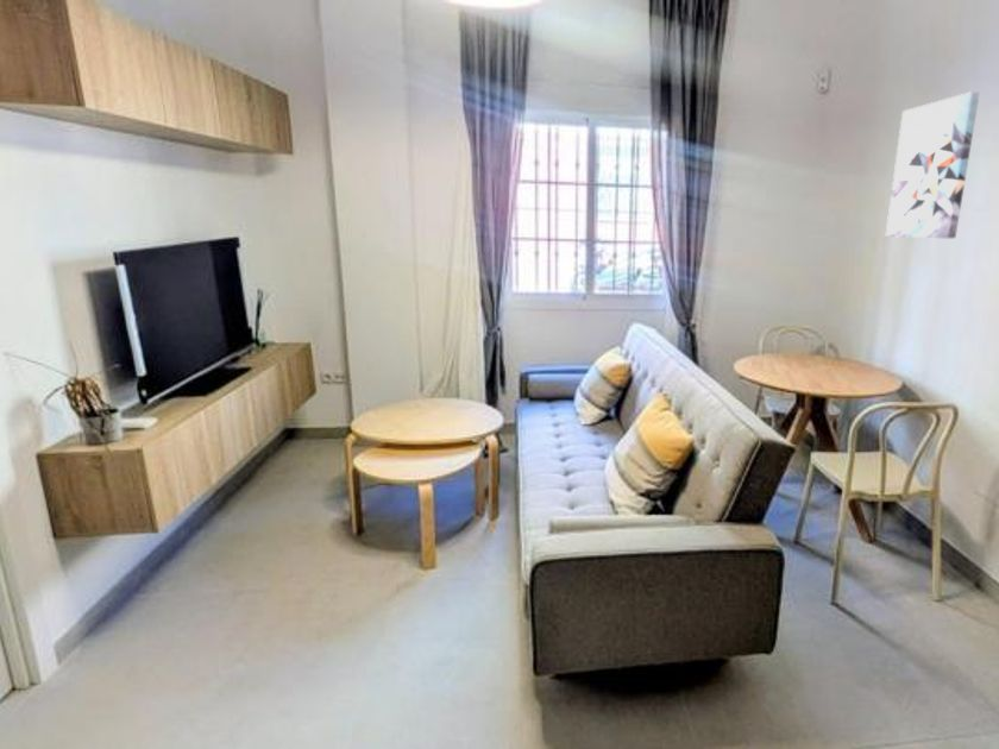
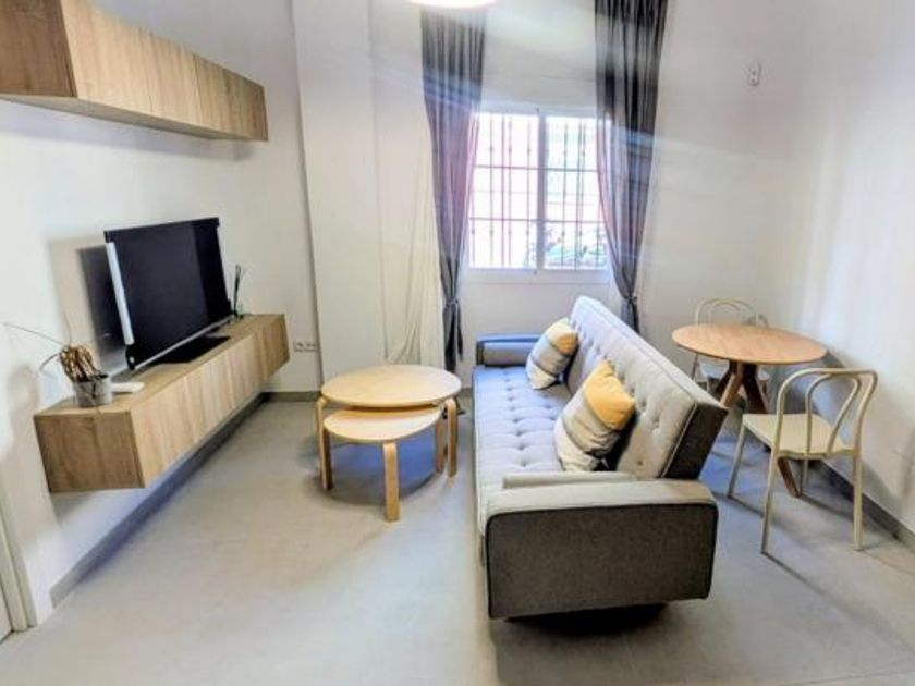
- wall art [885,90,981,239]
